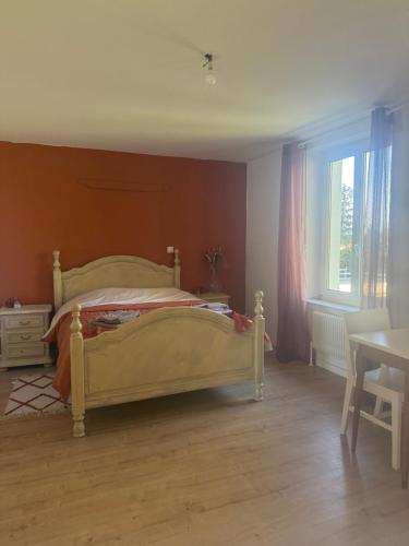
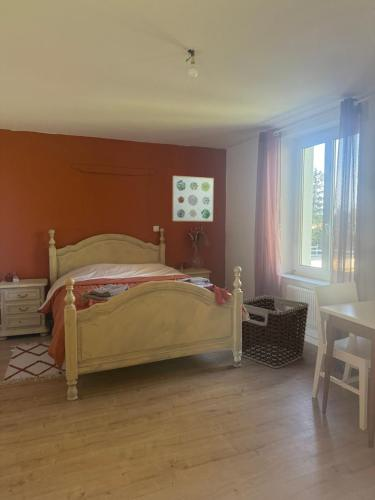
+ clothes hamper [241,294,310,369]
+ wall art [171,175,215,222]
